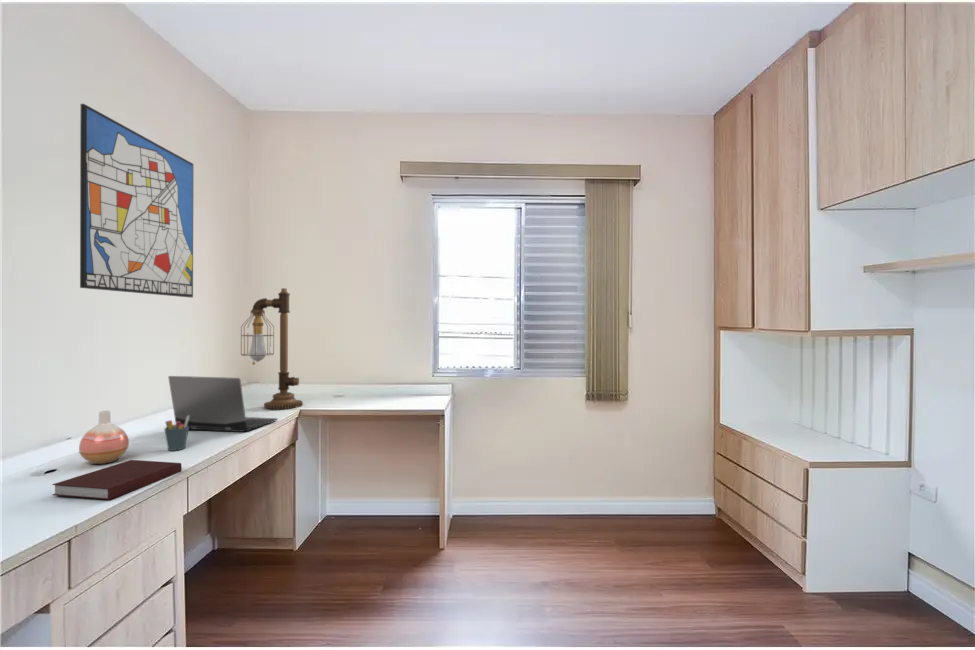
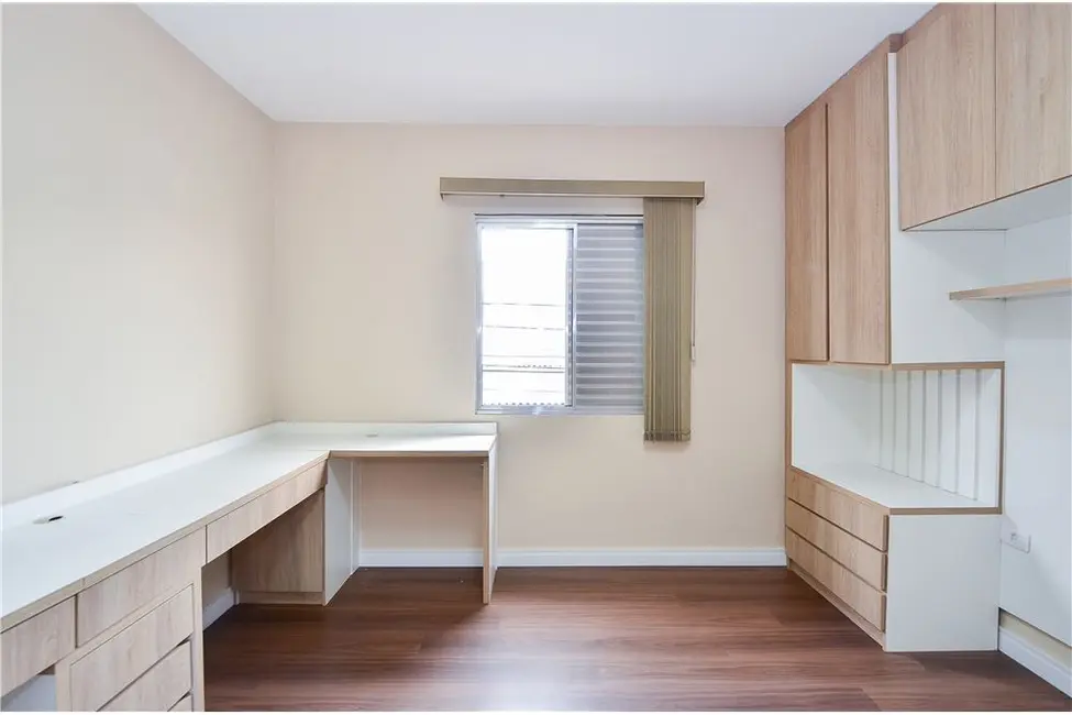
- wall art [79,103,194,298]
- notebook [51,459,183,501]
- vase [78,410,130,465]
- pen holder [163,416,189,452]
- desk lamp [240,287,304,410]
- laptop computer [167,375,279,433]
